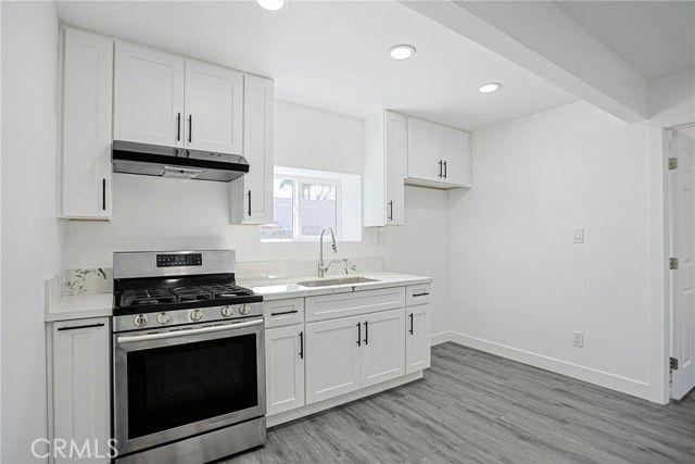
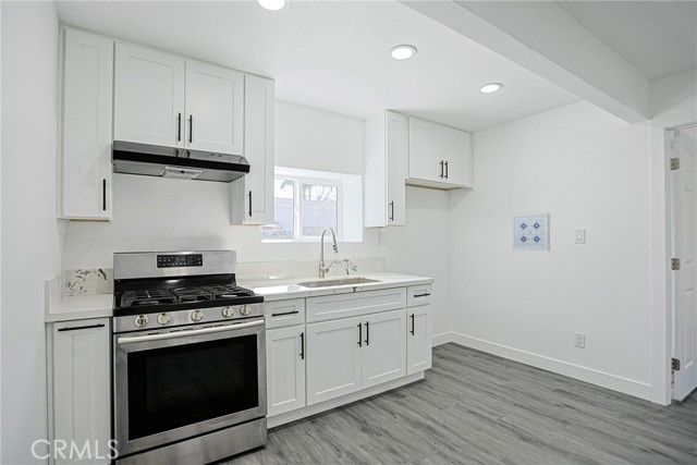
+ wall art [512,212,551,252]
